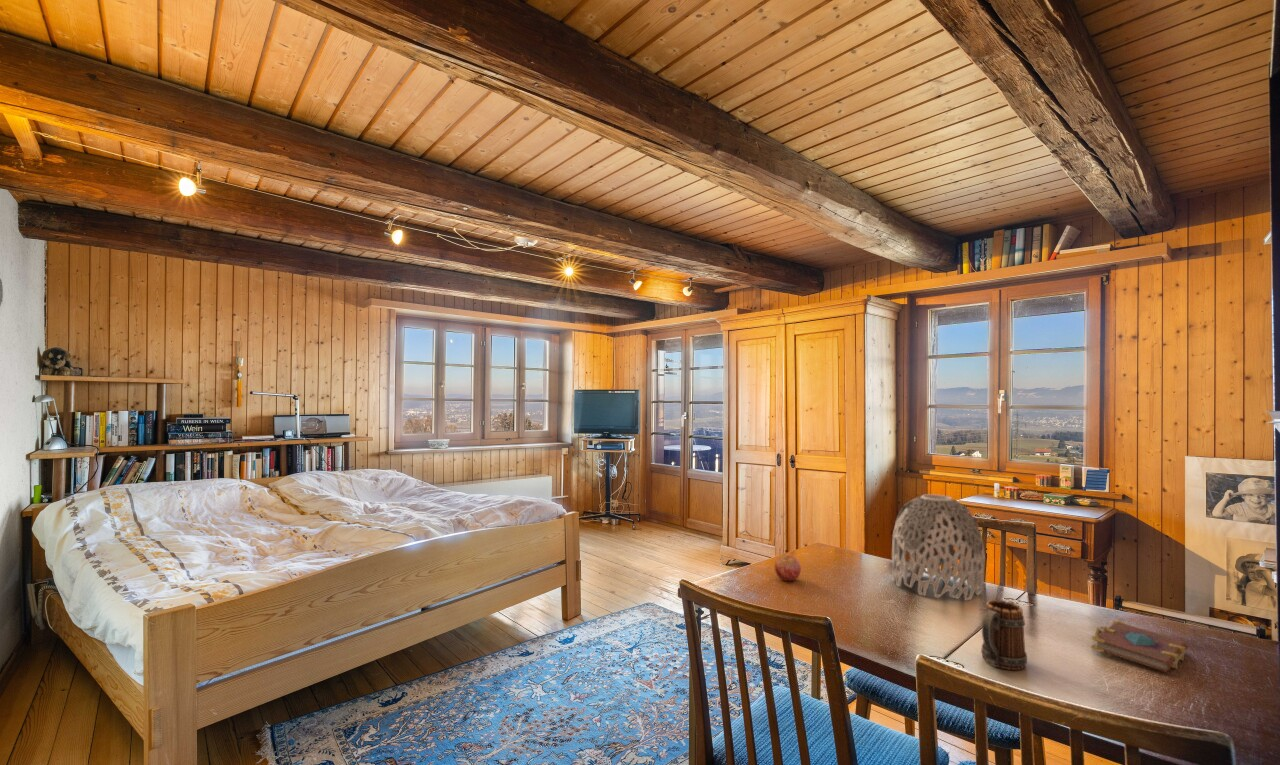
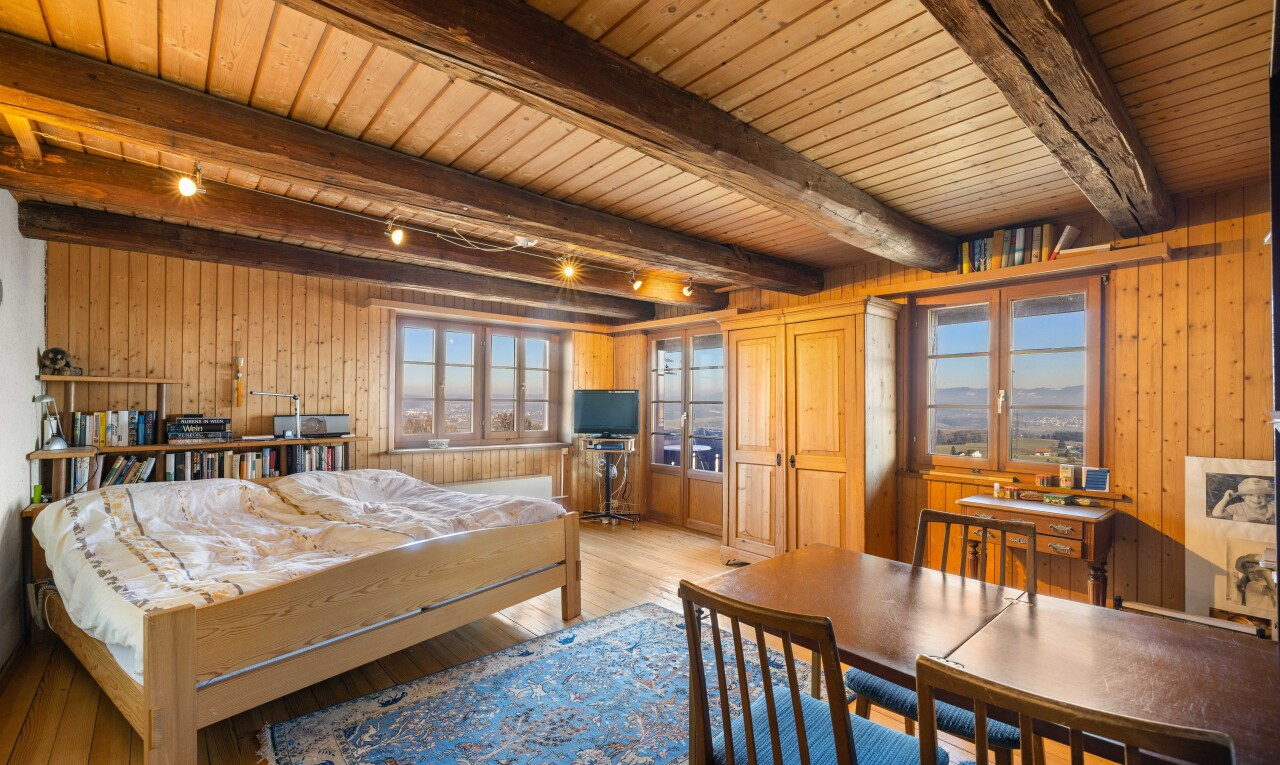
- book [1090,619,1189,673]
- vase [891,493,986,601]
- mug [980,599,1028,671]
- apple [774,554,802,582]
